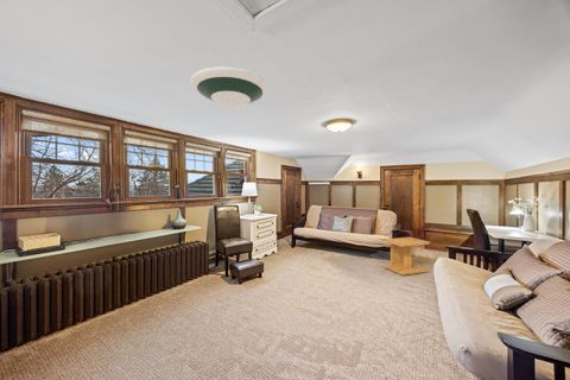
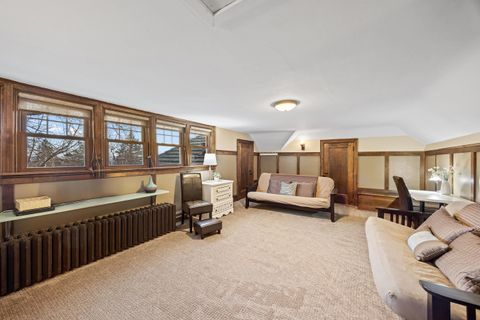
- side table [384,236,431,277]
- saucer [190,66,270,108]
